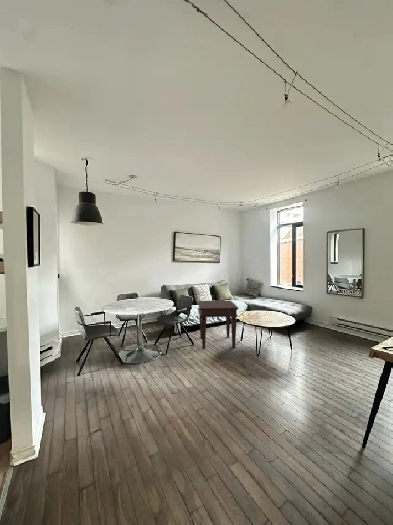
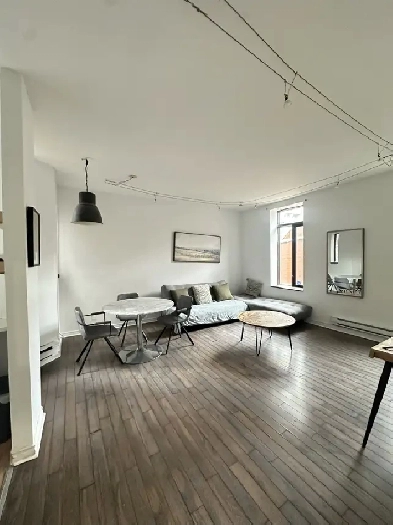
- side table [196,299,240,350]
